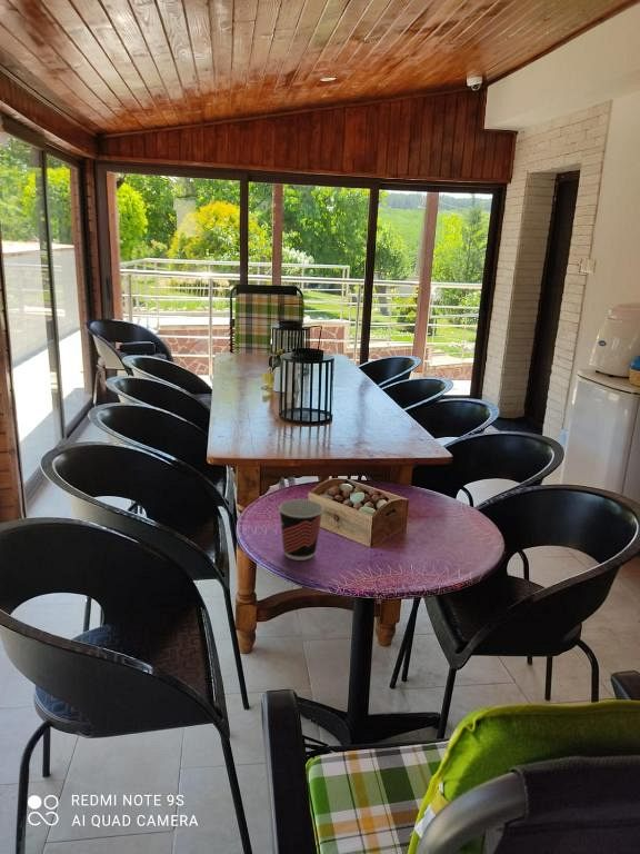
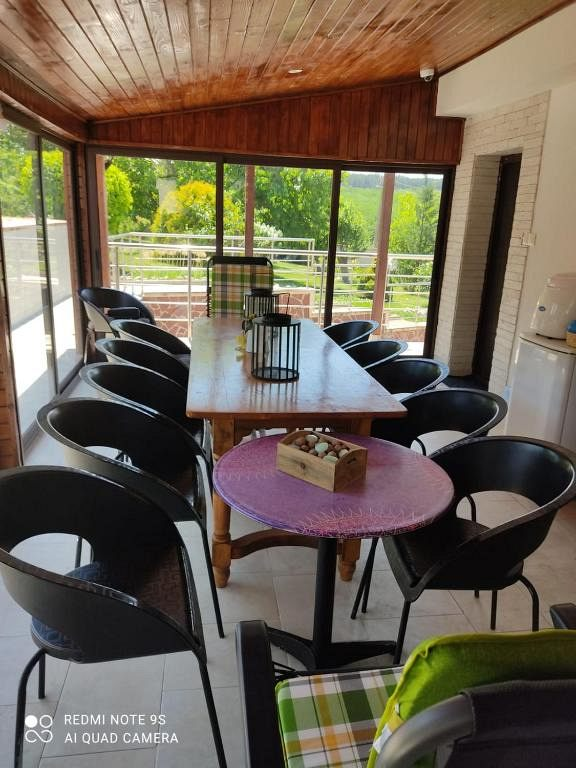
- cup [278,498,324,562]
